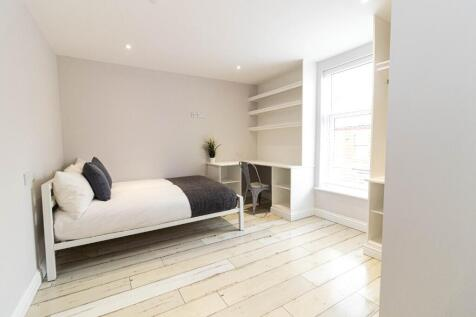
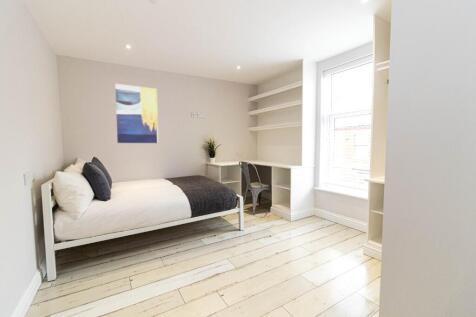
+ wall art [114,83,159,144]
